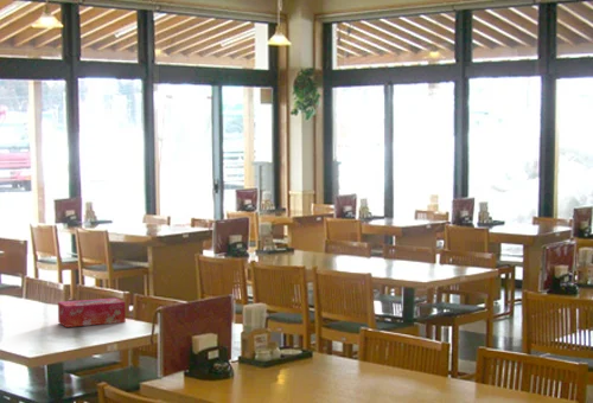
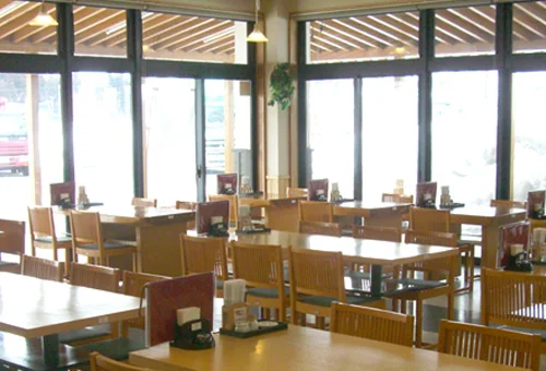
- tissue box [57,296,127,328]
